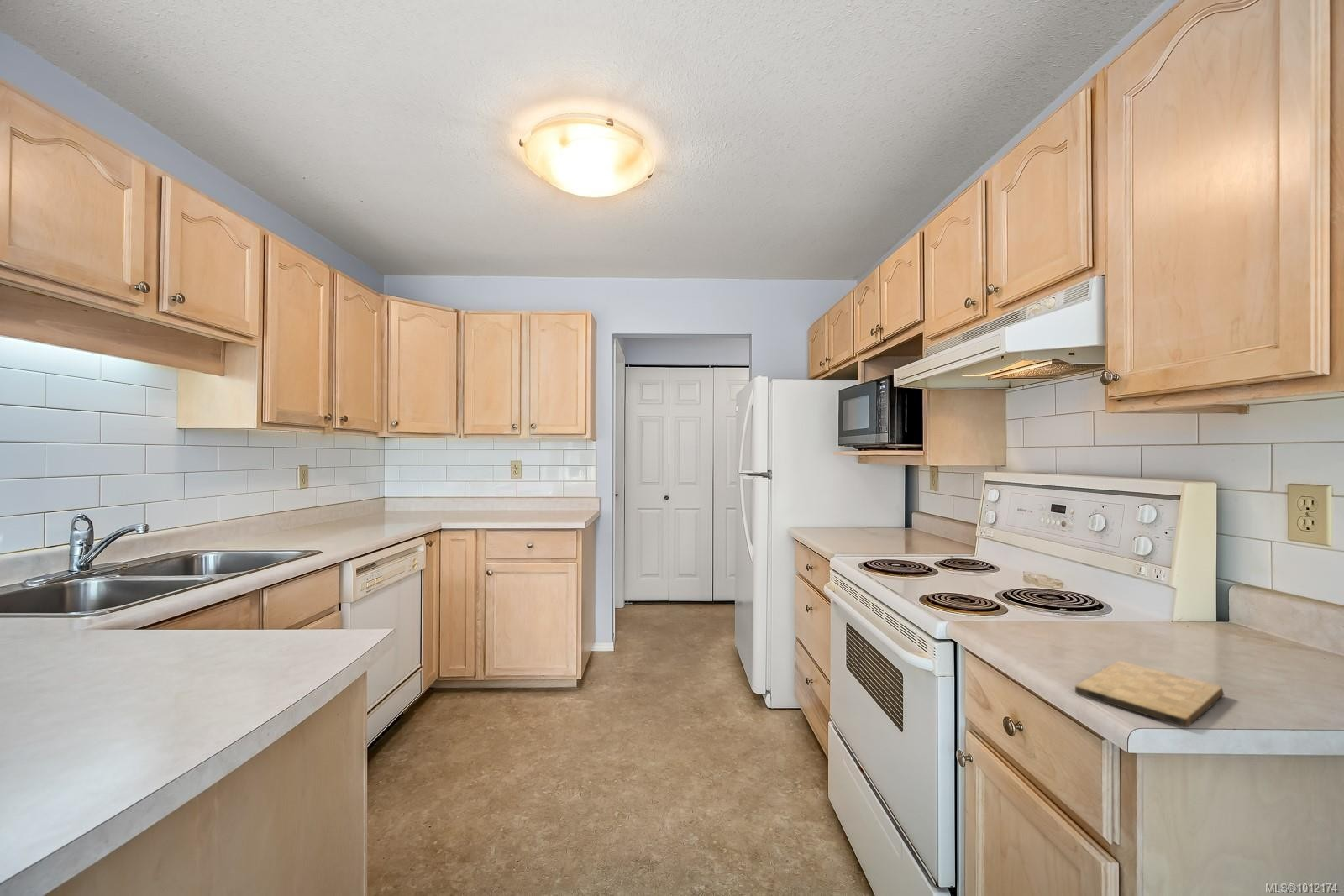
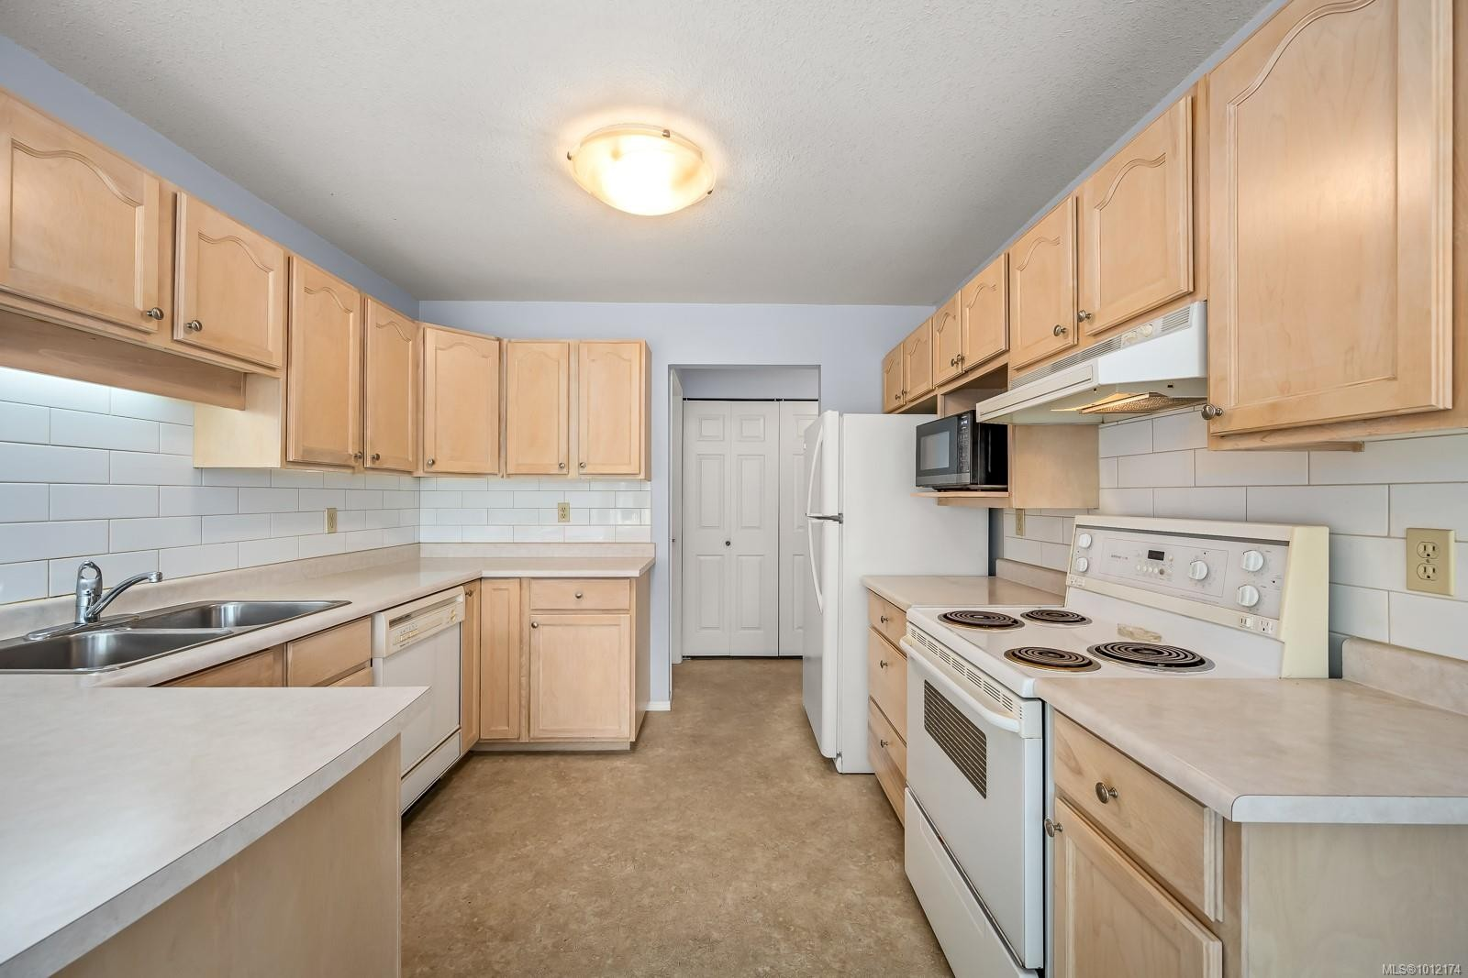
- cutting board [1074,660,1225,728]
